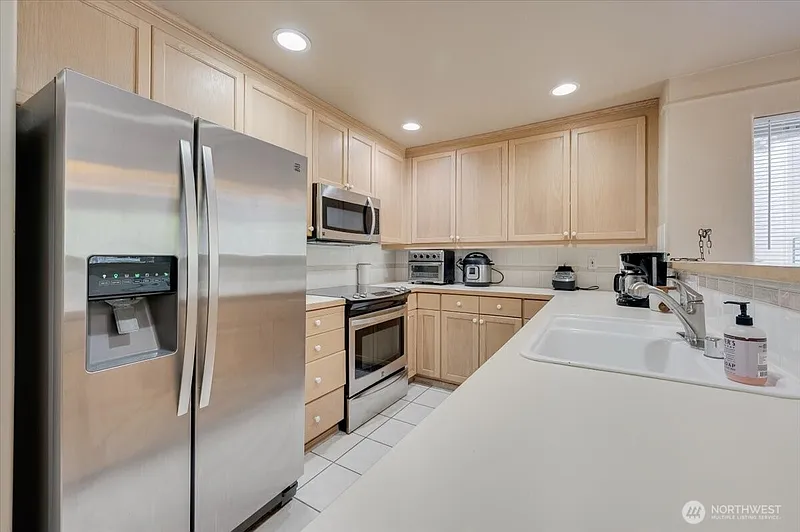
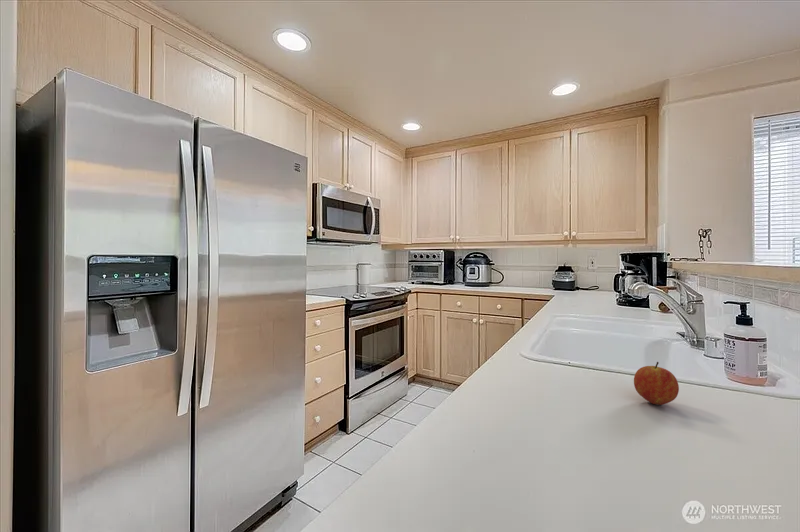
+ fruit [633,361,680,406]
